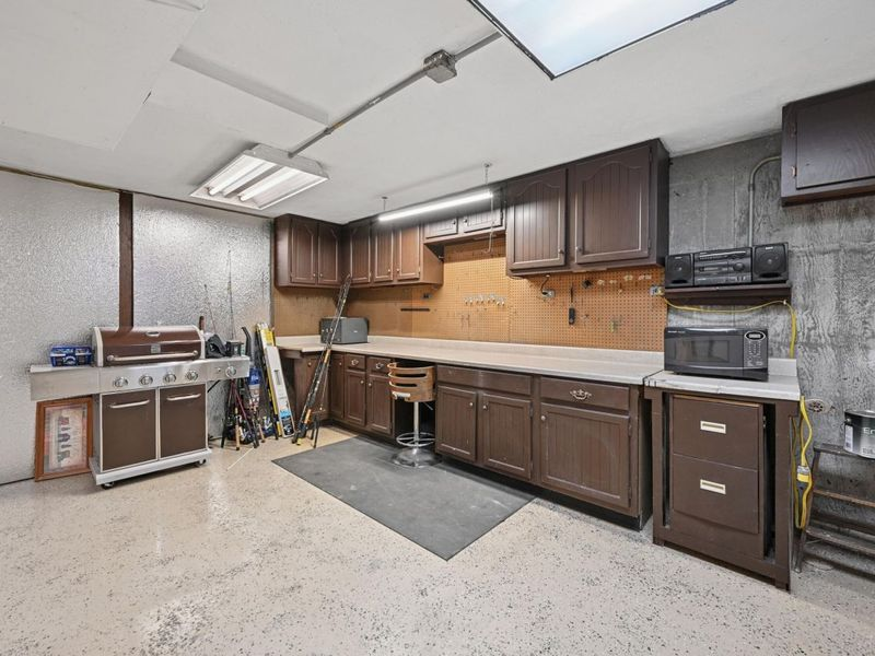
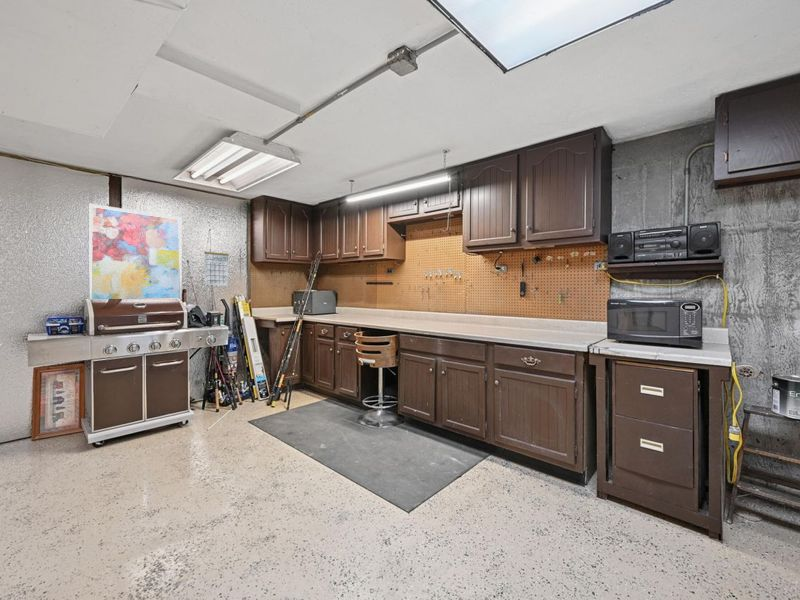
+ calendar [204,251,230,287]
+ wall art [88,203,183,301]
